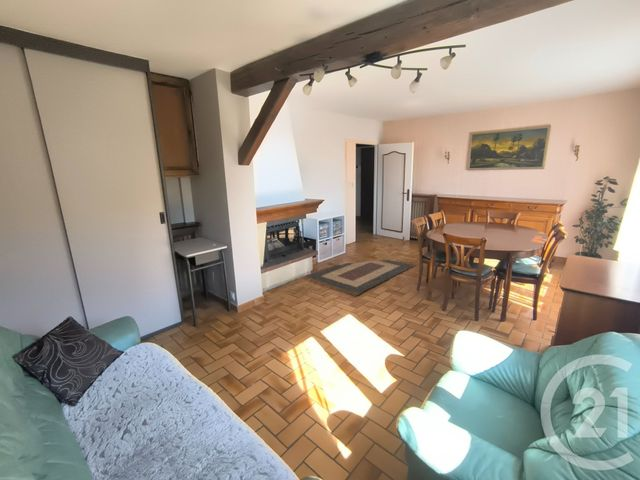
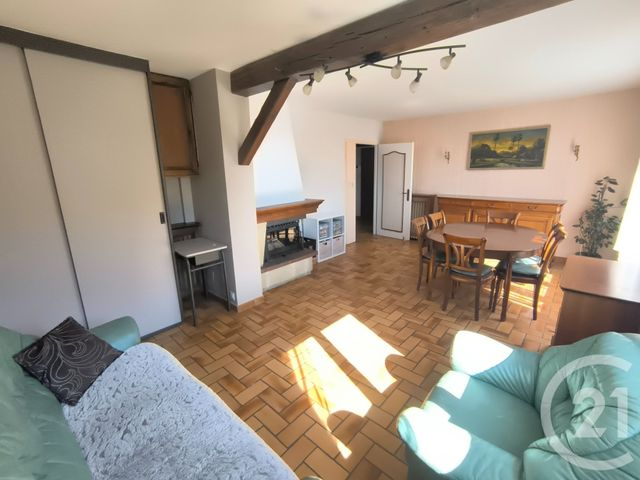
- rug [303,258,418,297]
